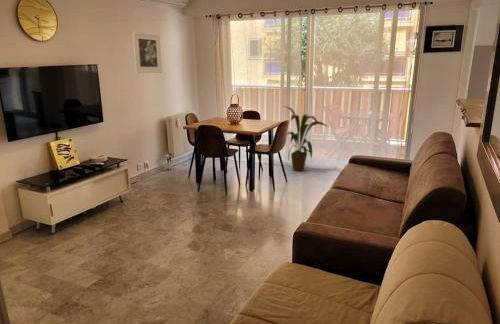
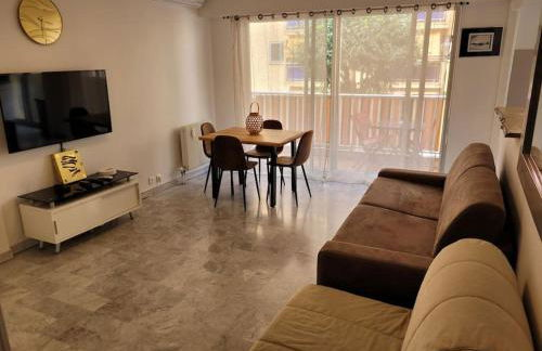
- house plant [282,105,329,172]
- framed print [132,30,163,74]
